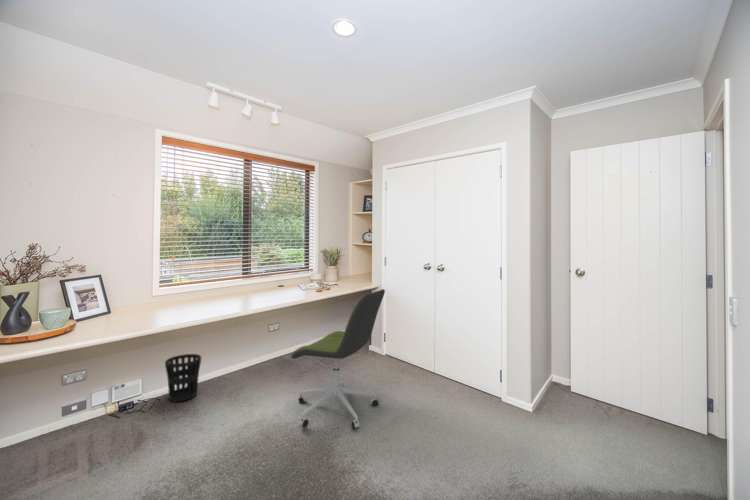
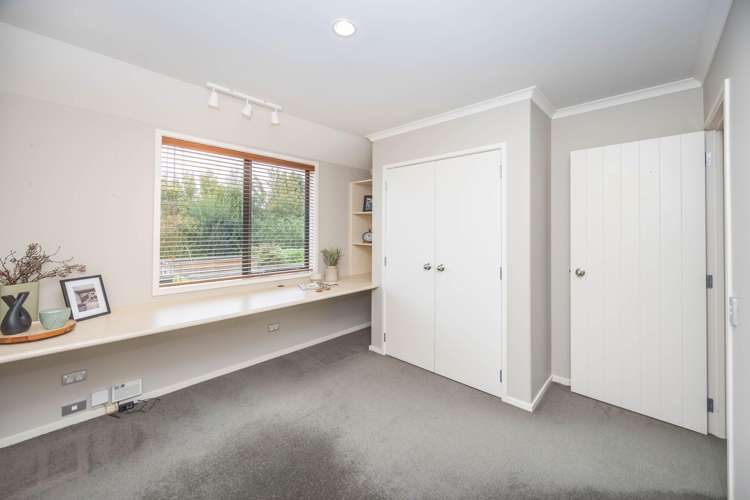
- office chair [290,288,386,430]
- wastebasket [164,353,202,403]
